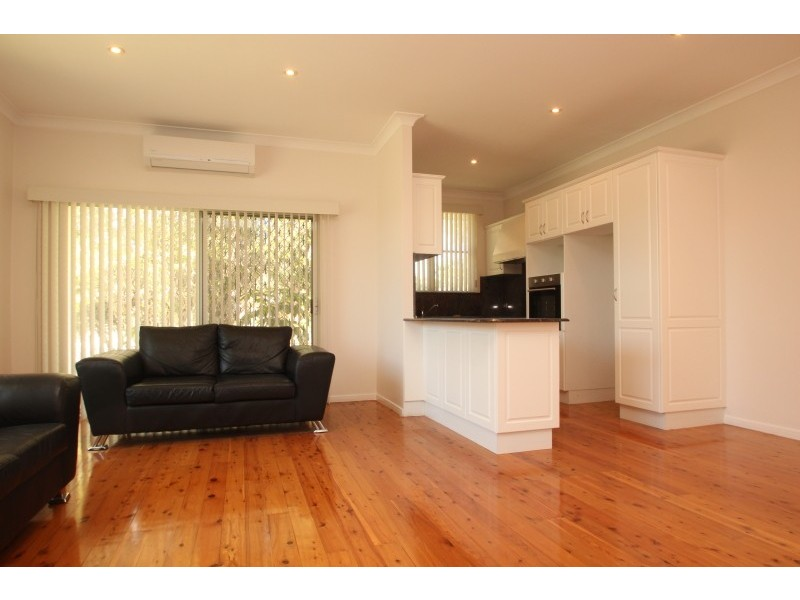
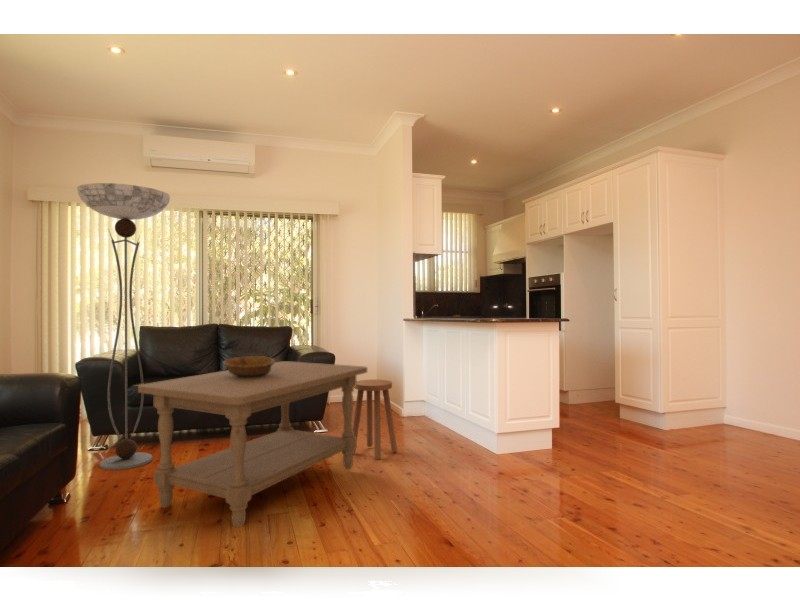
+ coffee table [137,360,368,528]
+ floor lamp [76,182,171,471]
+ stool [352,378,398,461]
+ decorative bowl [222,355,276,378]
